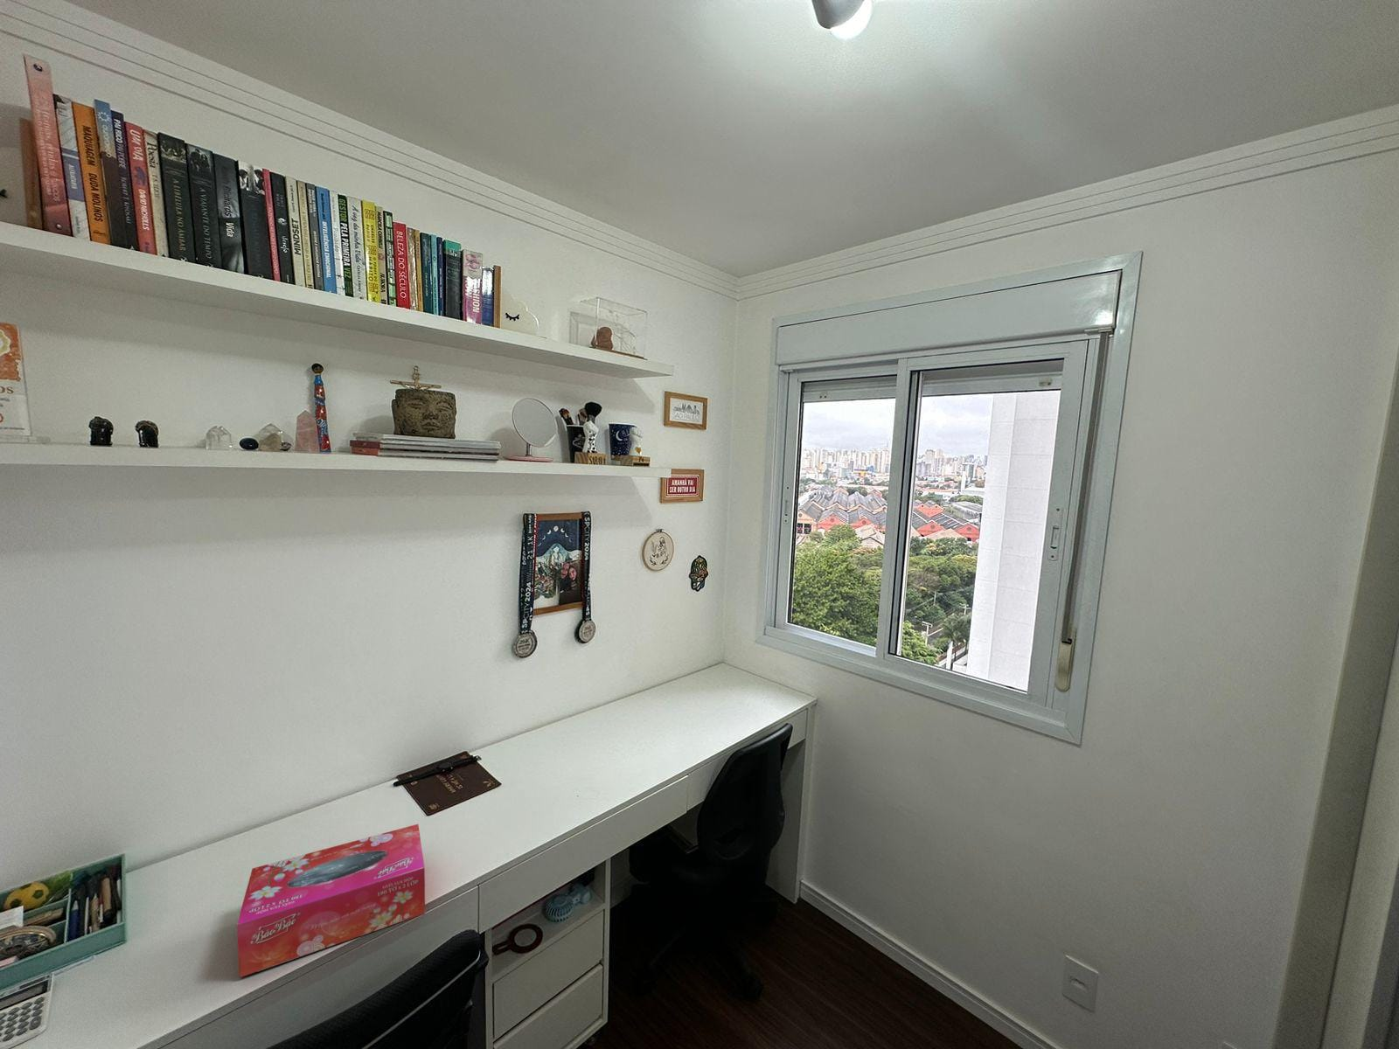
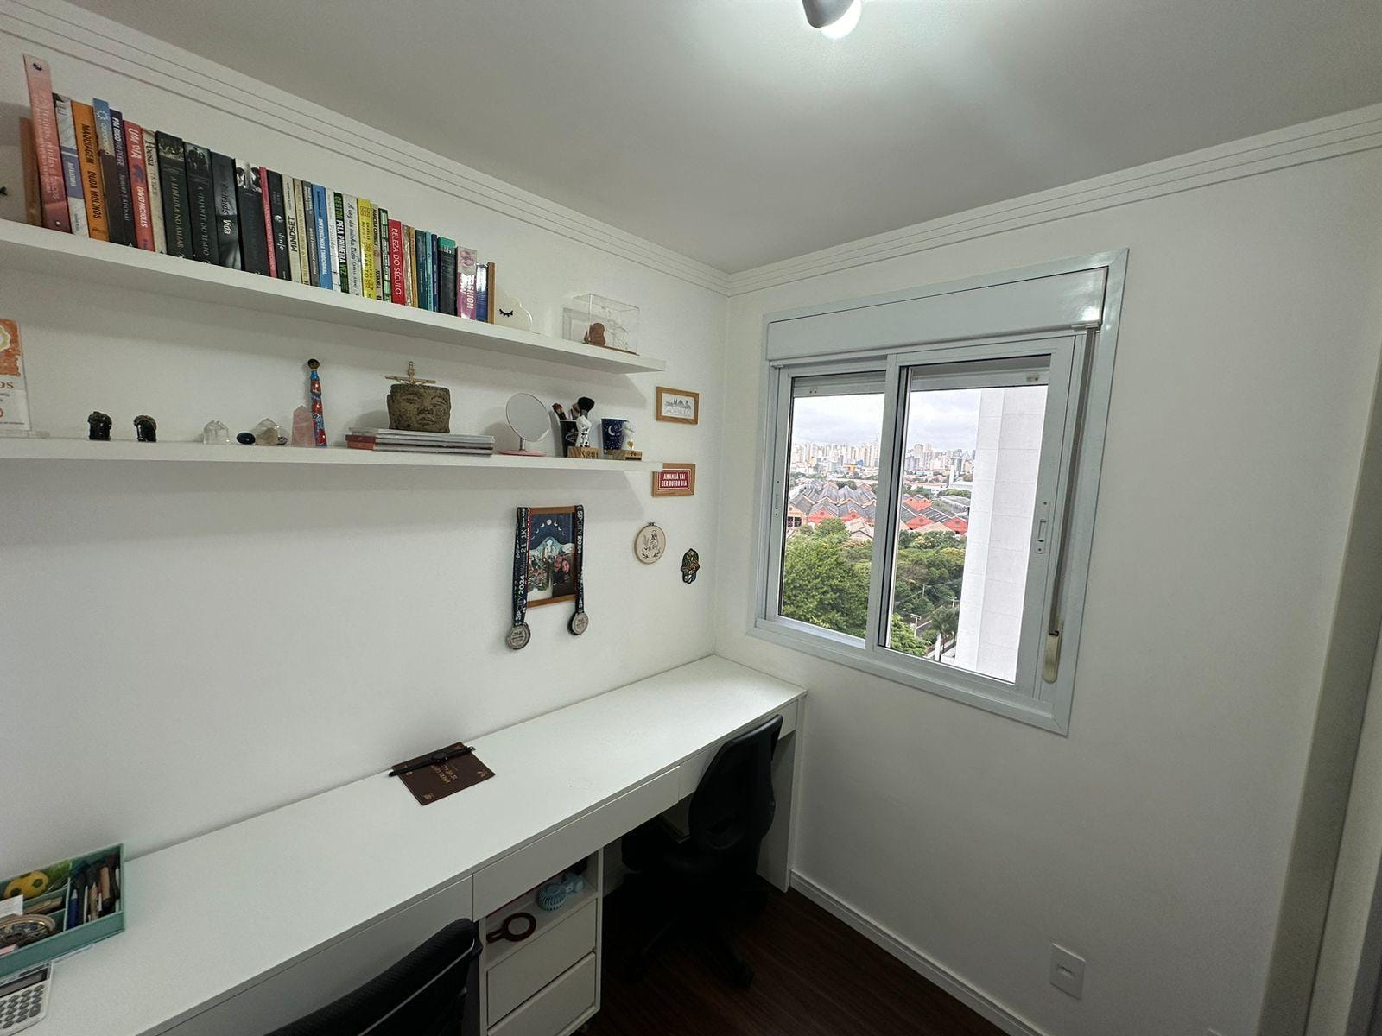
- tissue box [236,823,426,978]
